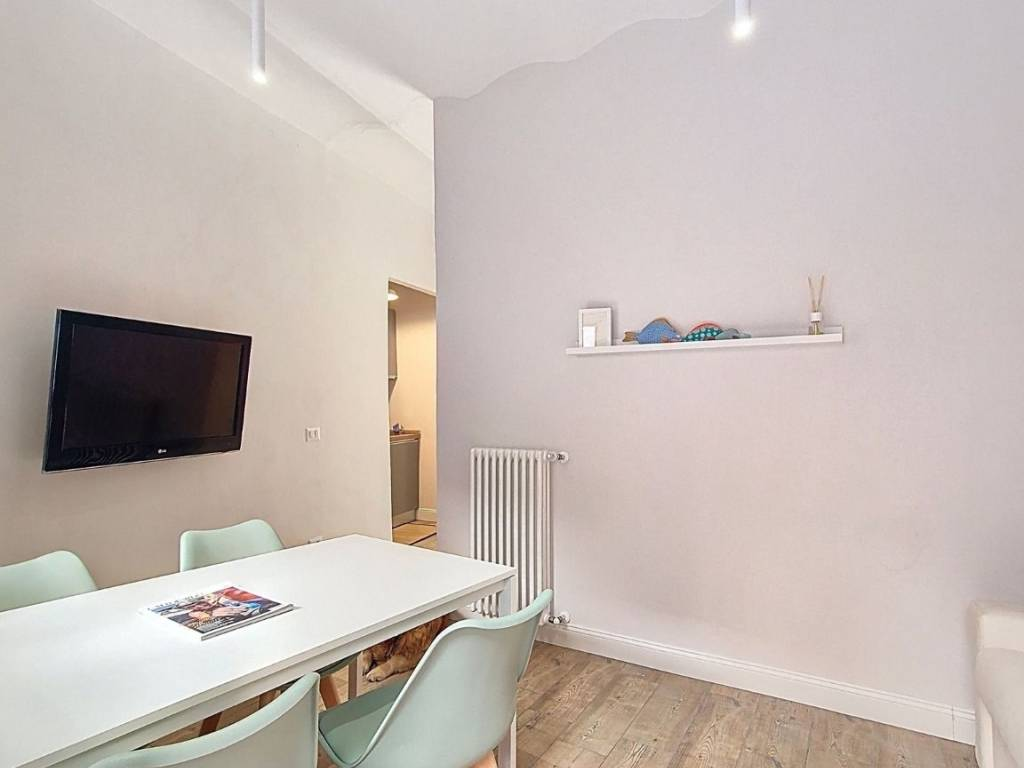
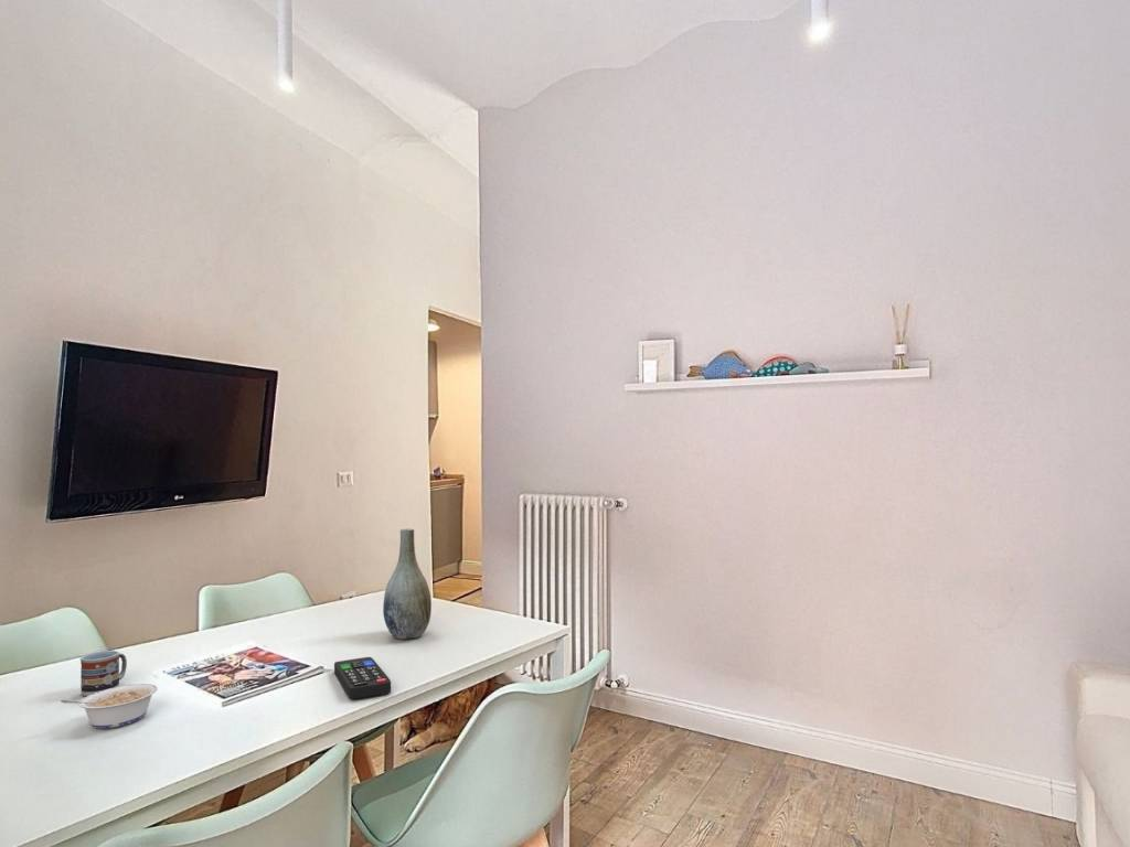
+ vase [382,528,433,641]
+ cup [79,650,128,697]
+ legume [60,683,159,730]
+ remote control [333,656,392,700]
